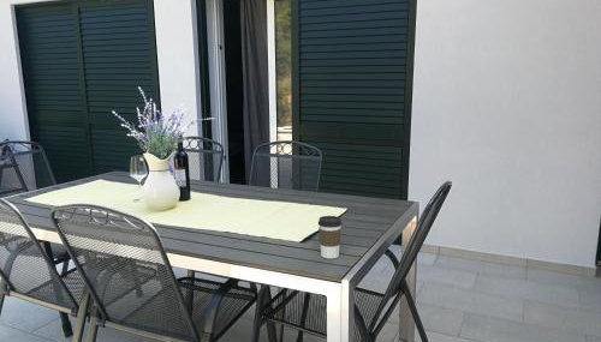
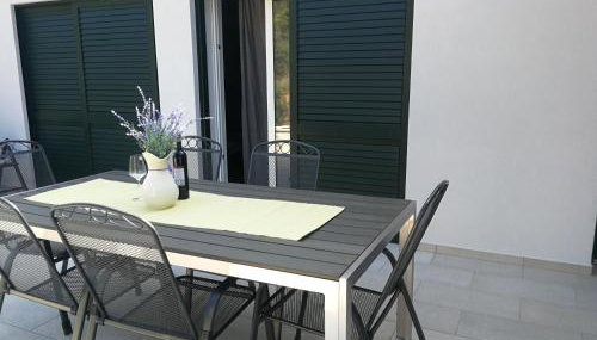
- coffee cup [317,215,344,259]
